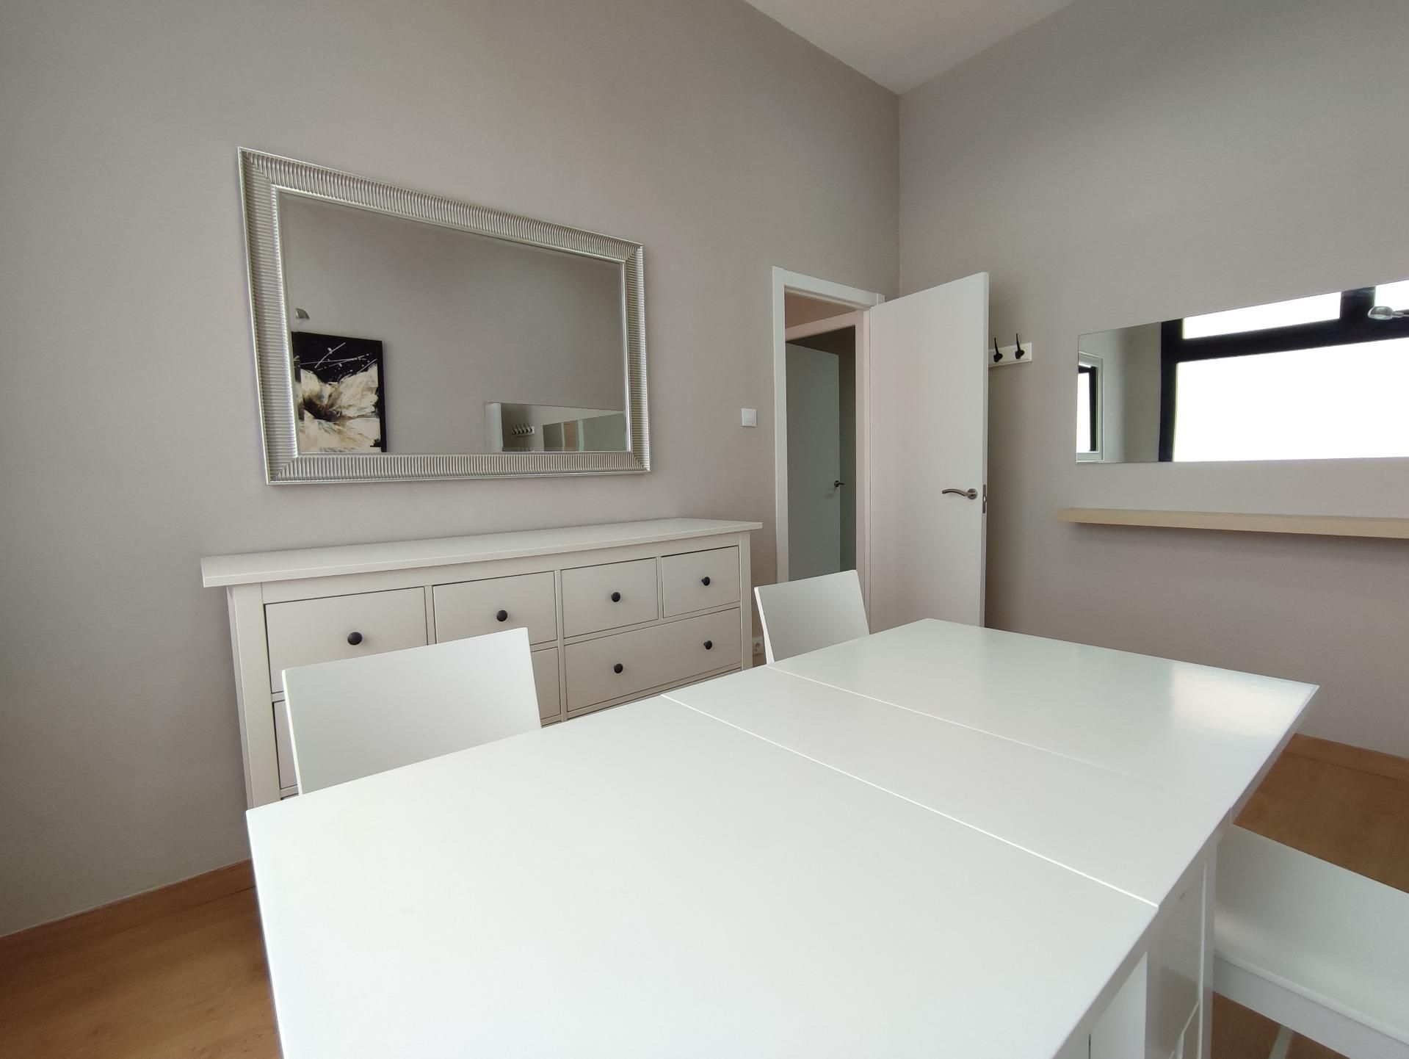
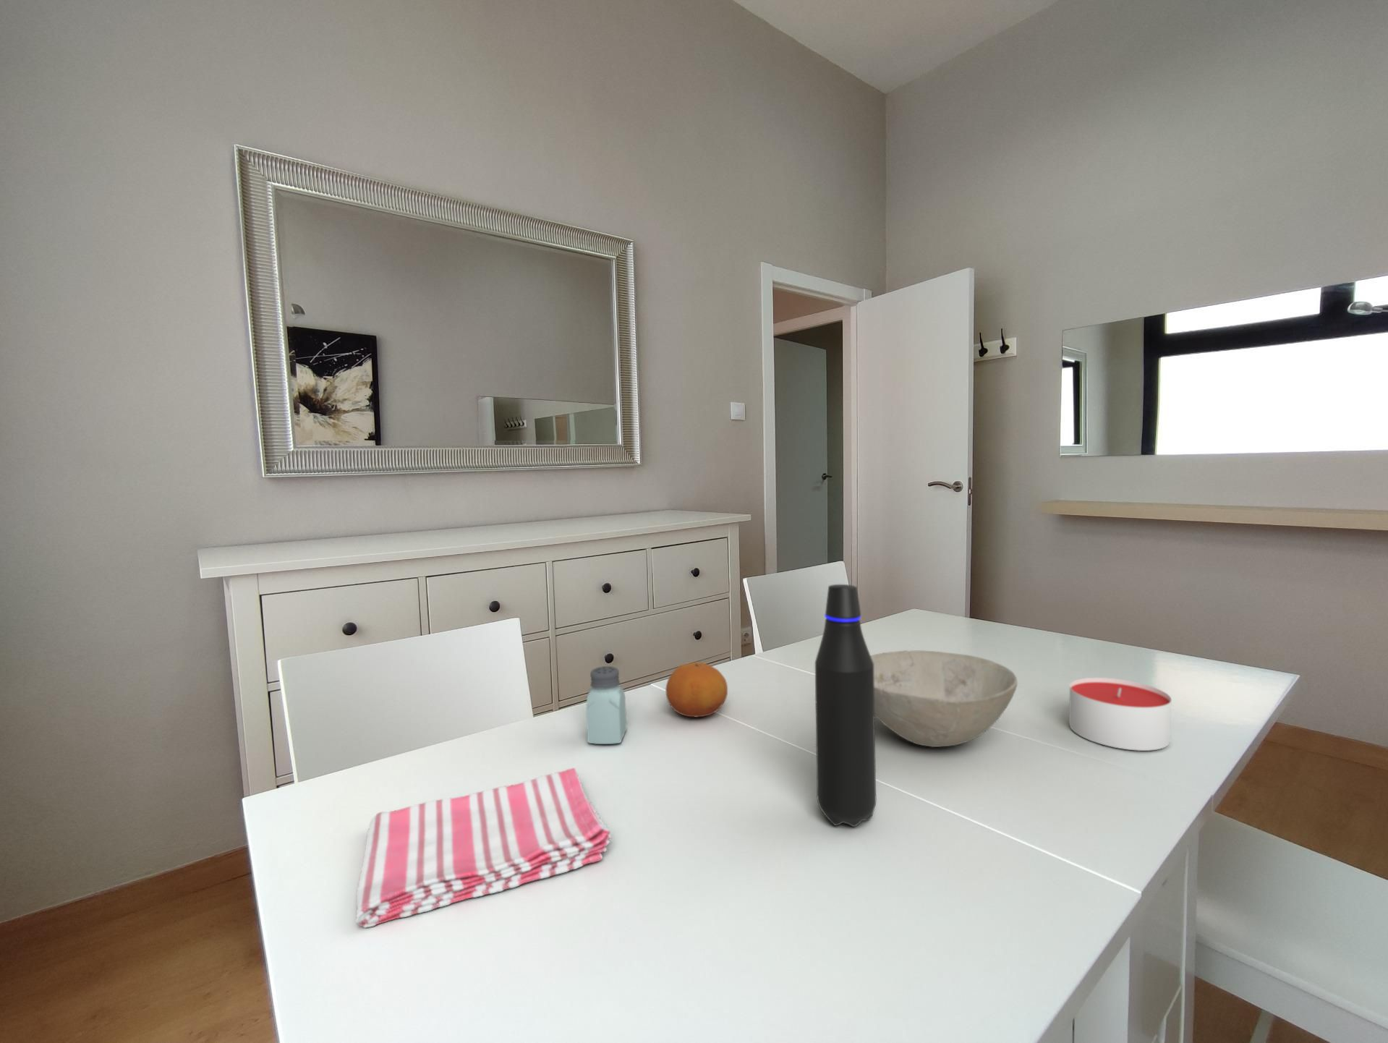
+ saltshaker [585,665,628,745]
+ water bottle [814,584,876,827]
+ candle [1068,677,1172,752]
+ dish towel [355,767,611,929]
+ fruit [665,662,729,718]
+ bowl [870,650,1019,748]
